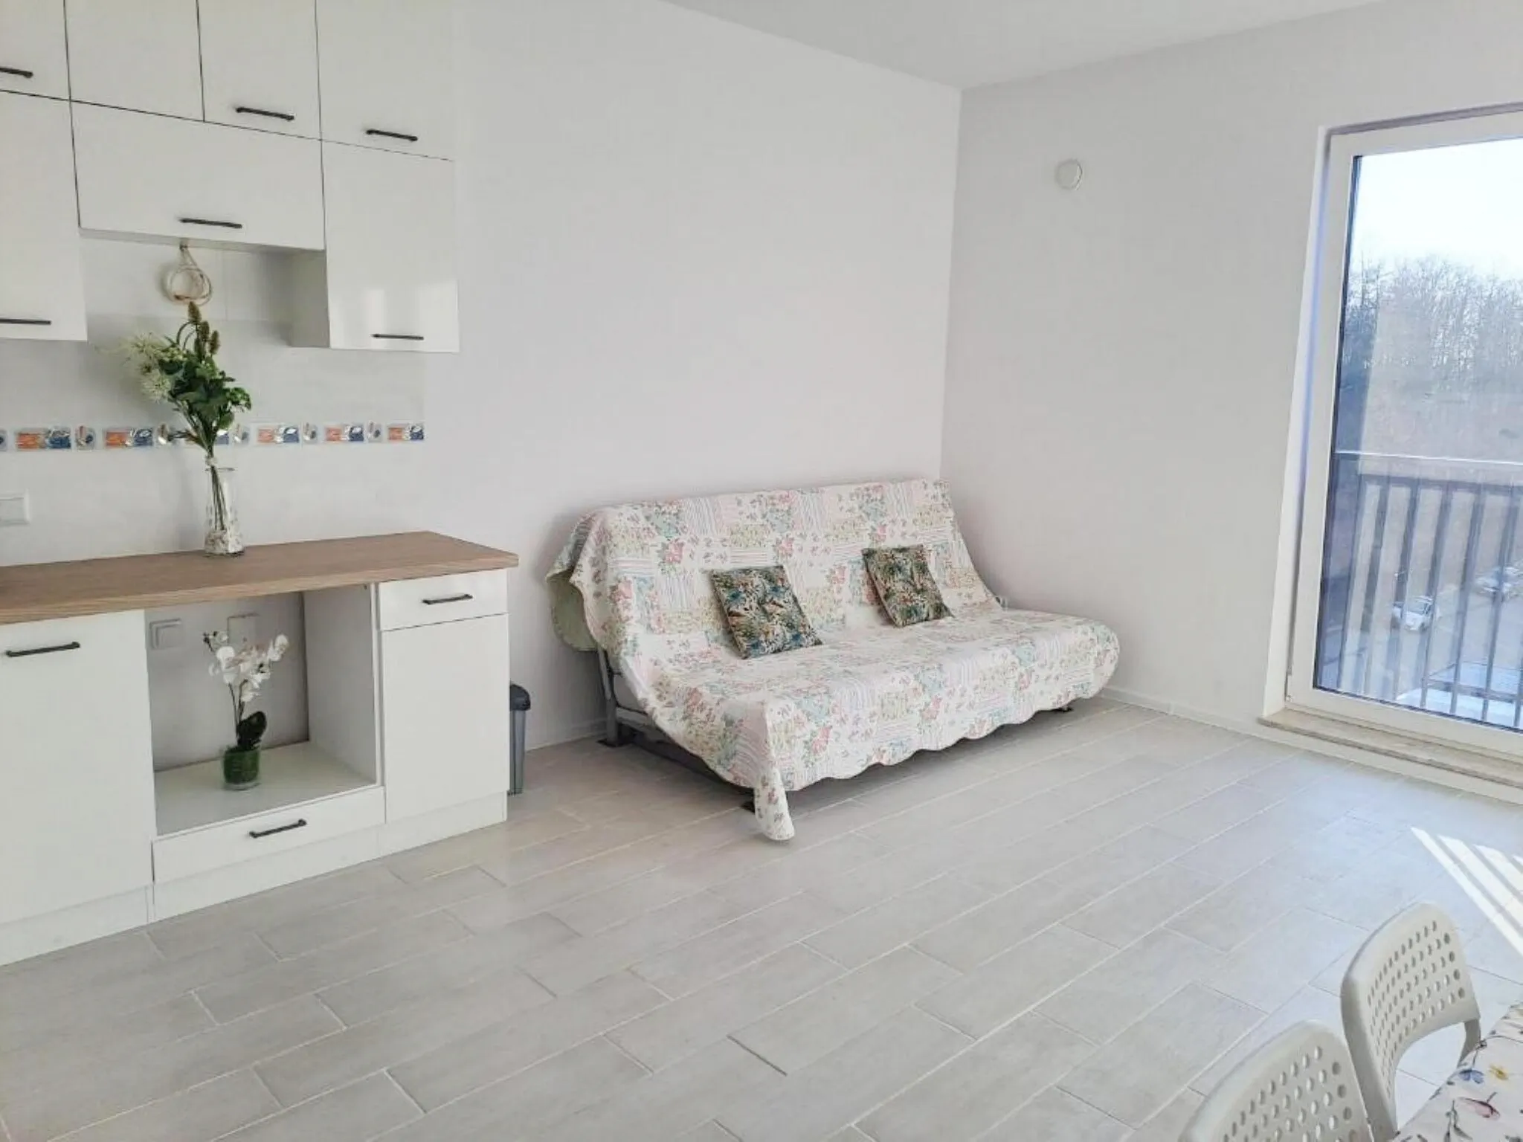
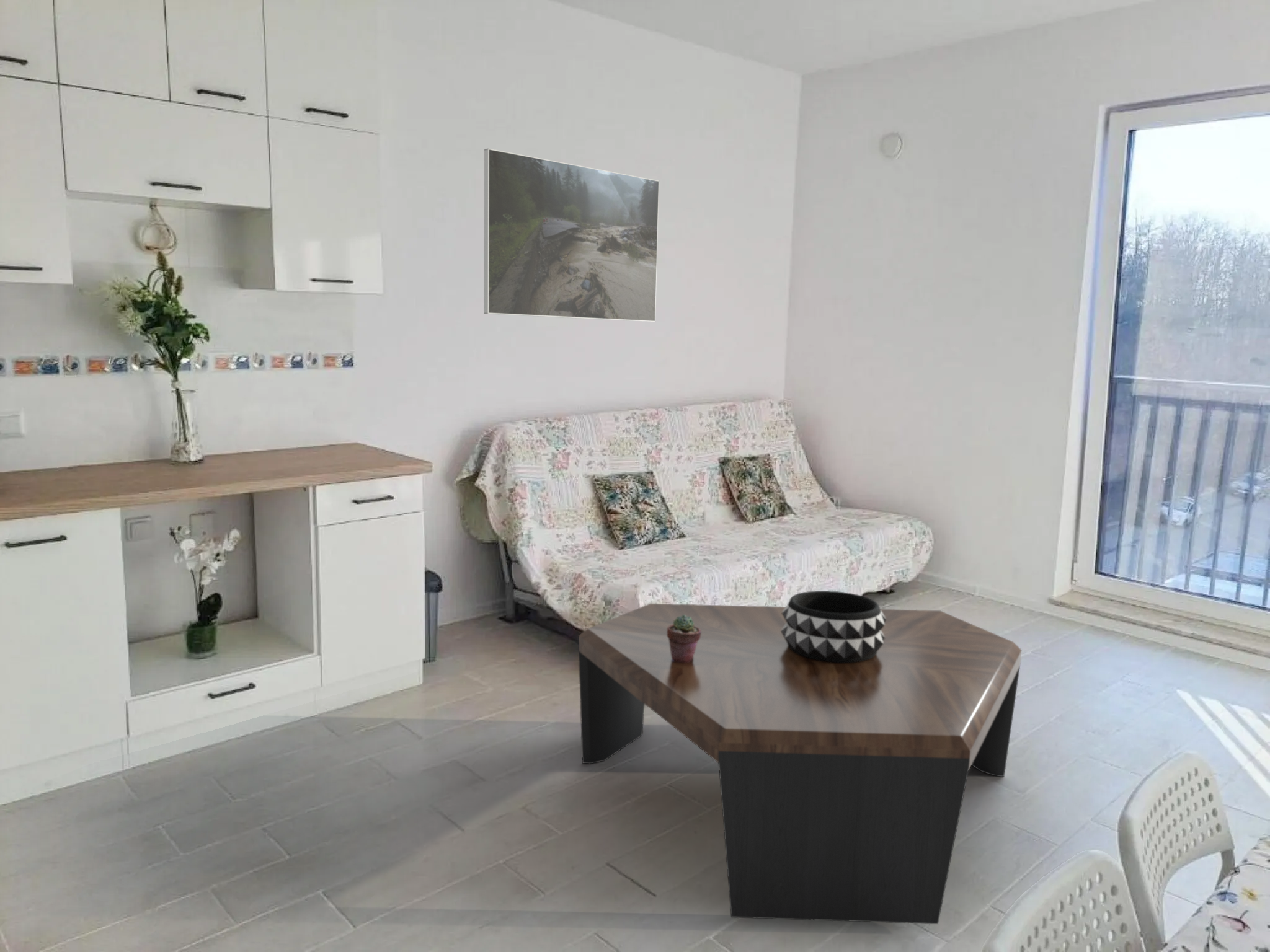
+ decorative bowl [781,590,886,663]
+ coffee table [578,603,1022,925]
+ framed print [483,148,660,322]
+ potted succulent [667,615,701,663]
